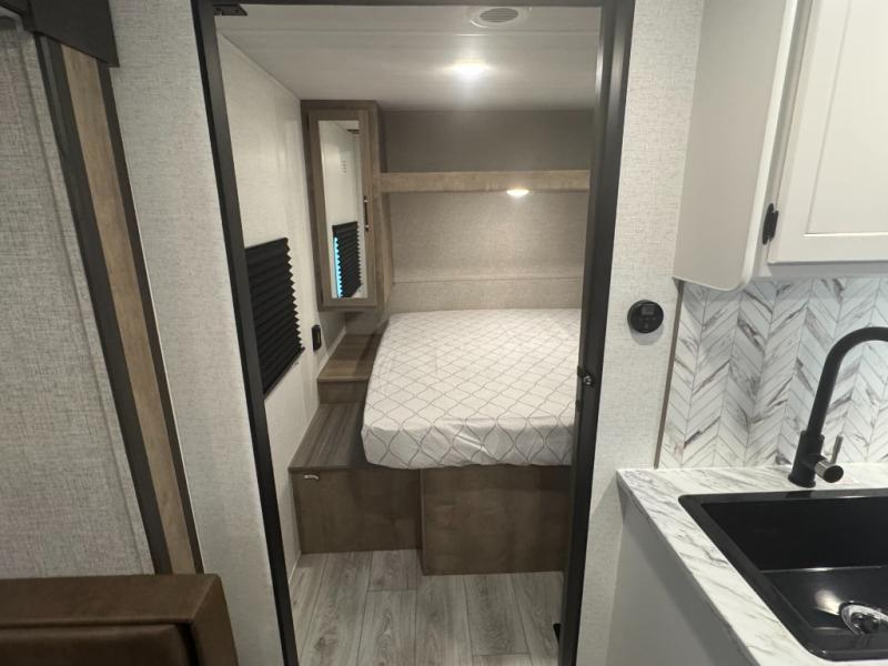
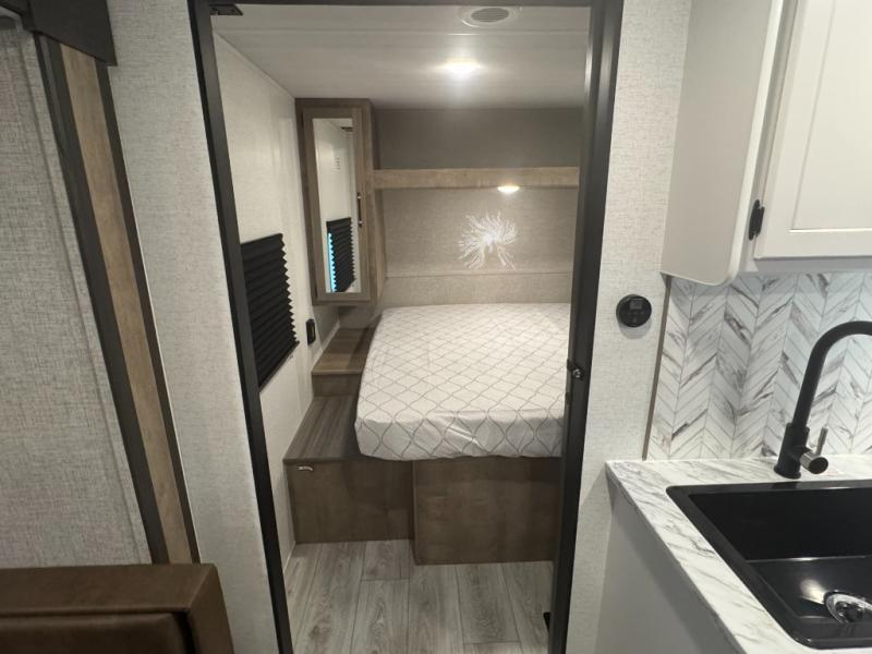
+ wall sculpture [457,211,518,270]
